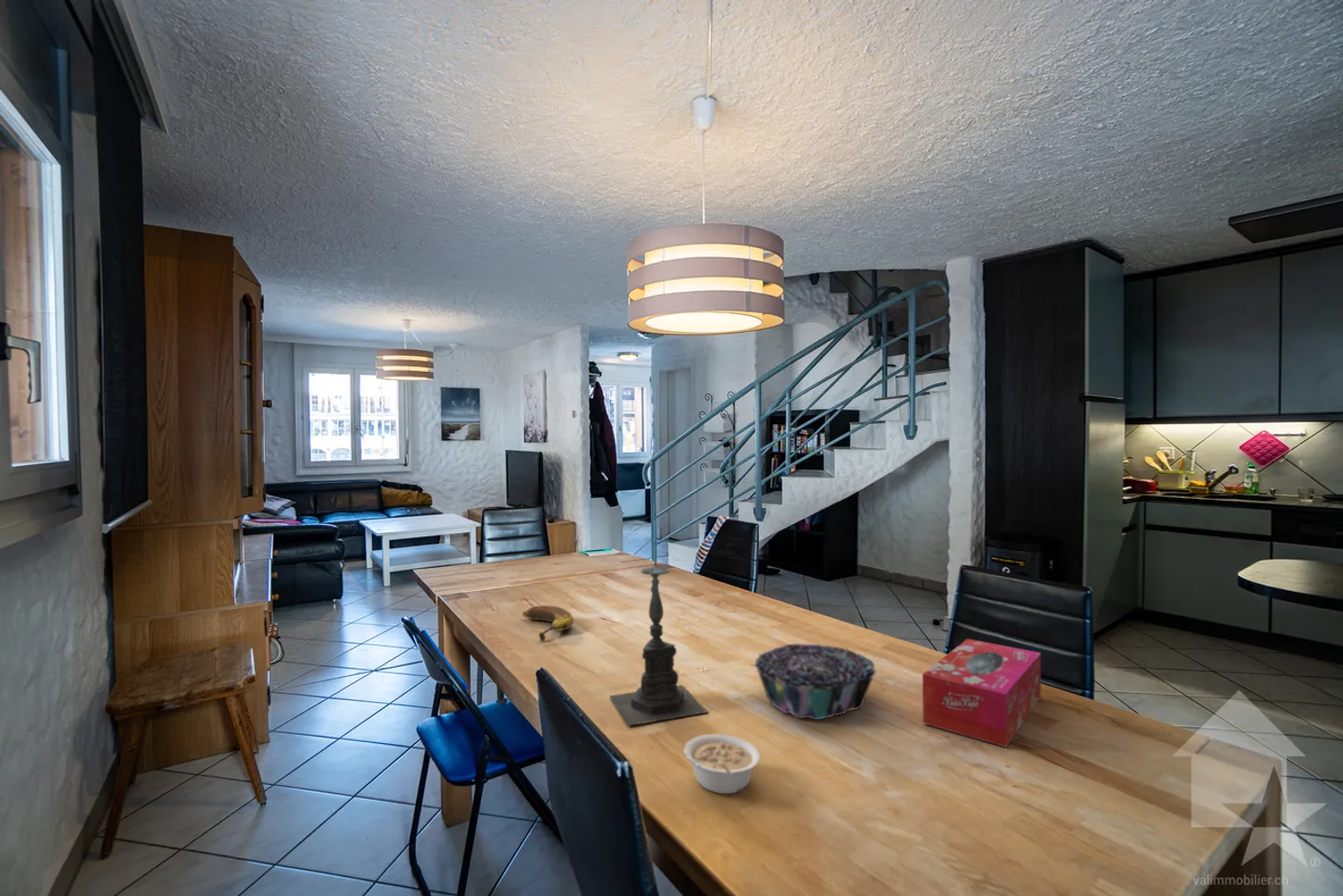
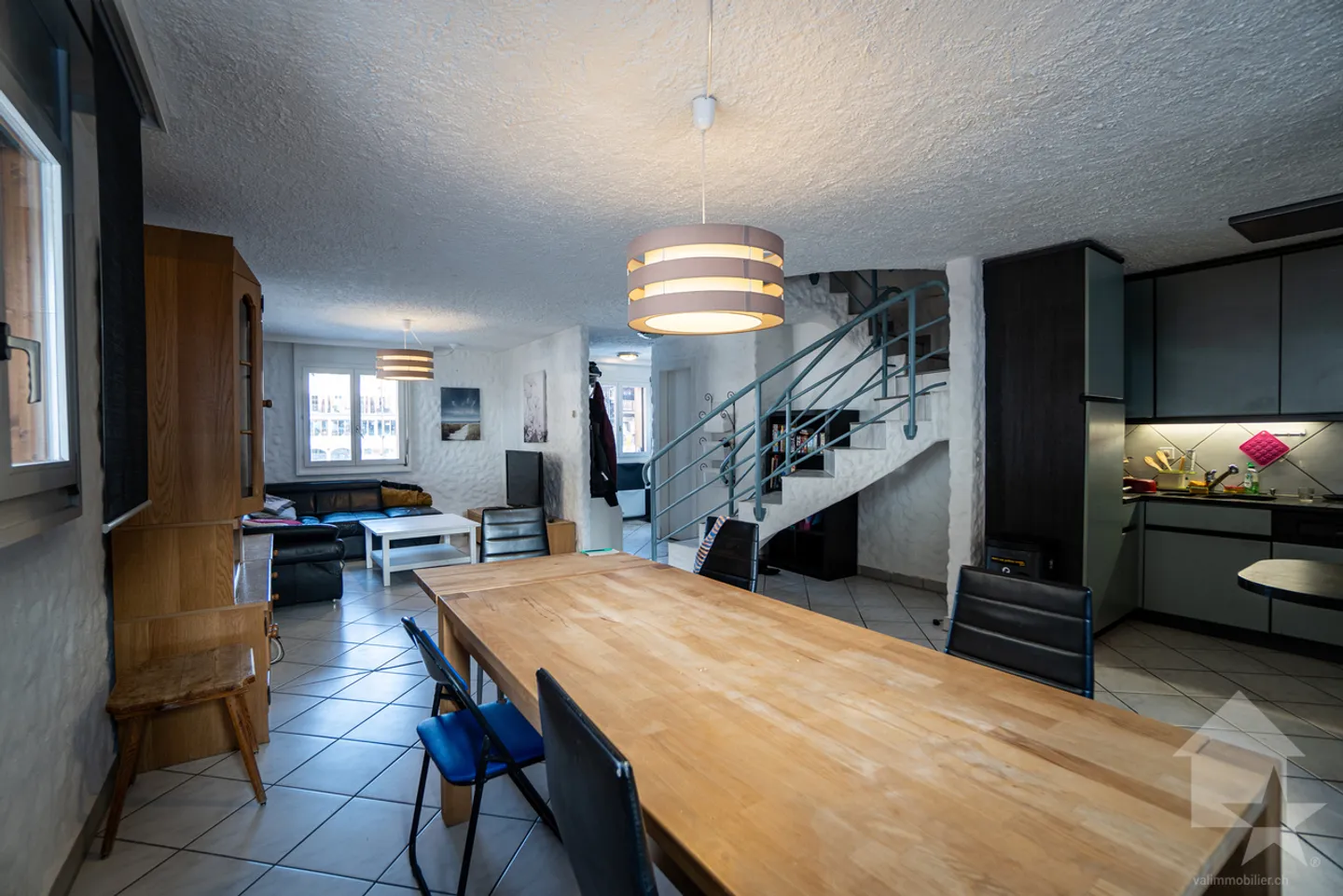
- legume [683,733,761,794]
- banana [522,604,575,642]
- candle holder [608,545,709,727]
- decorative bowl [754,642,878,721]
- tissue box [921,638,1042,748]
